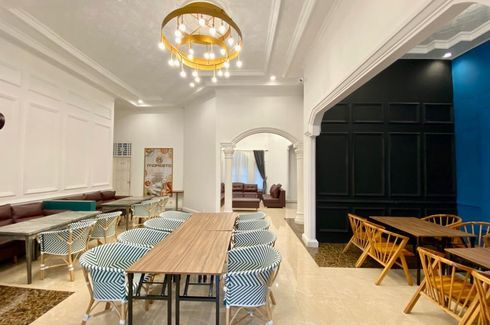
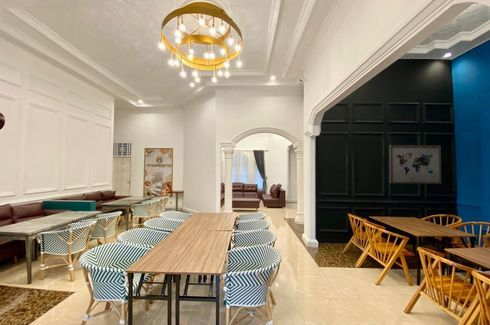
+ wall art [389,144,443,185]
